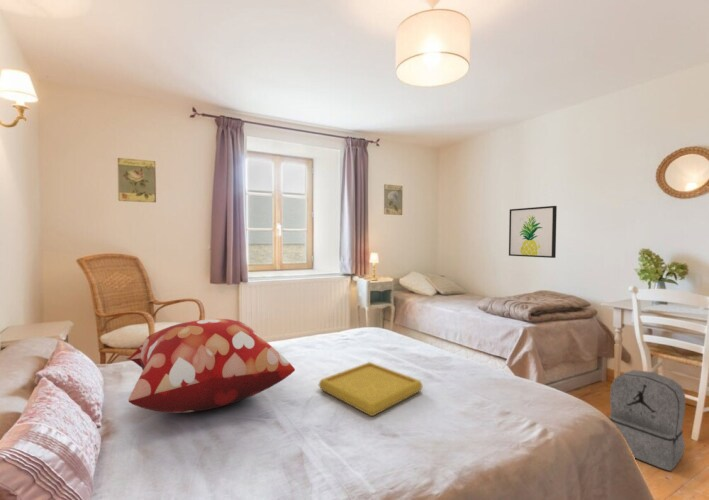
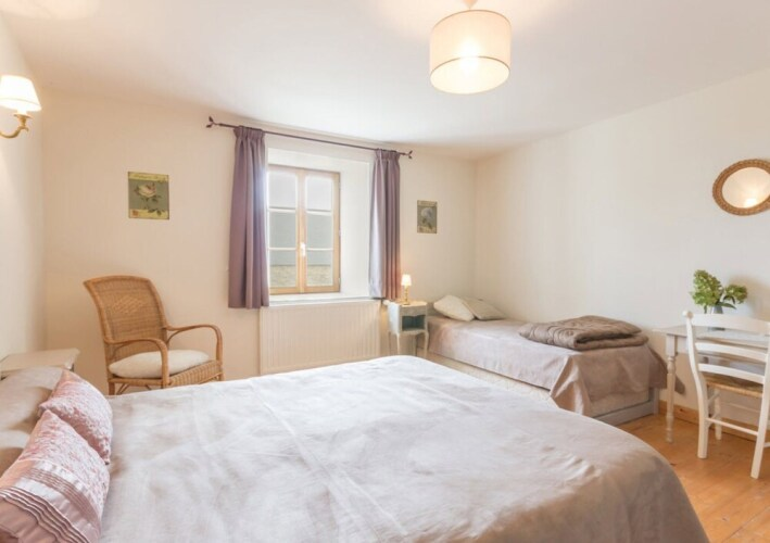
- serving tray [318,361,424,417]
- wall art [508,205,558,259]
- decorative pillow [126,318,296,414]
- backpack [608,369,686,472]
